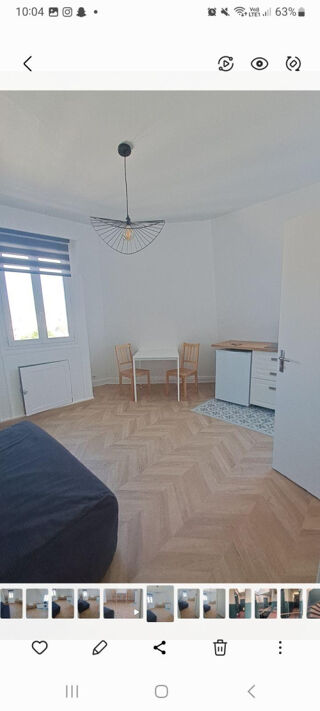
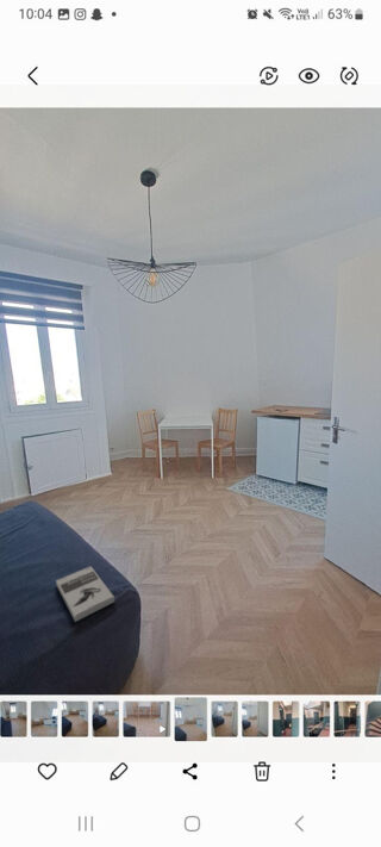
+ book [55,565,115,623]
